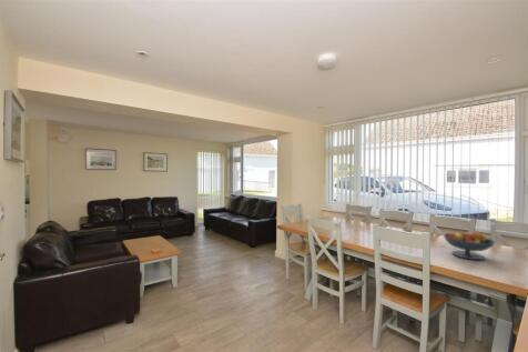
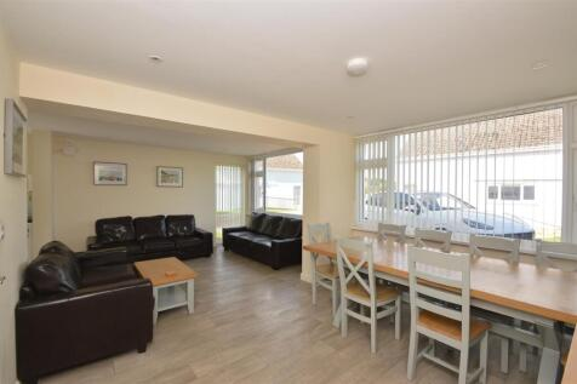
- fruit bowl [443,230,496,261]
